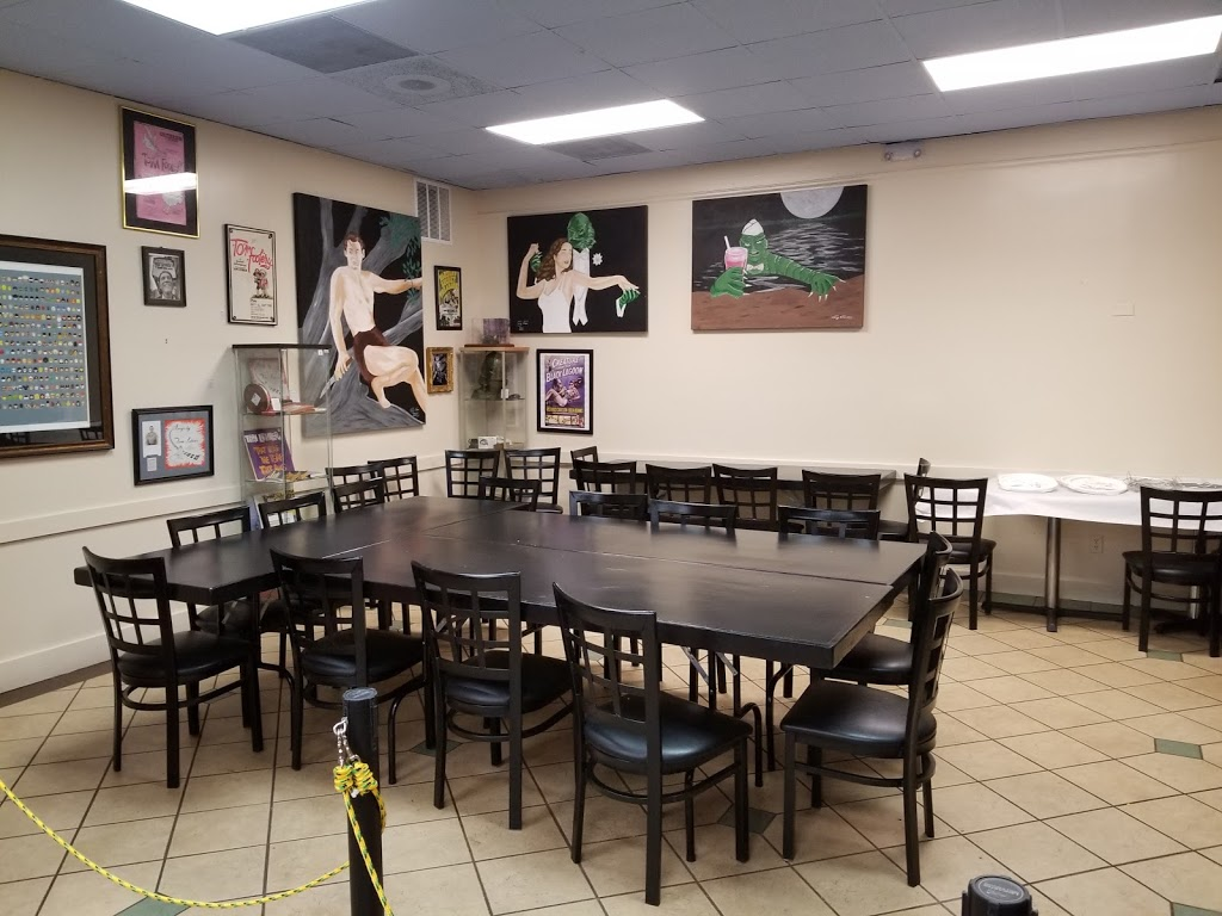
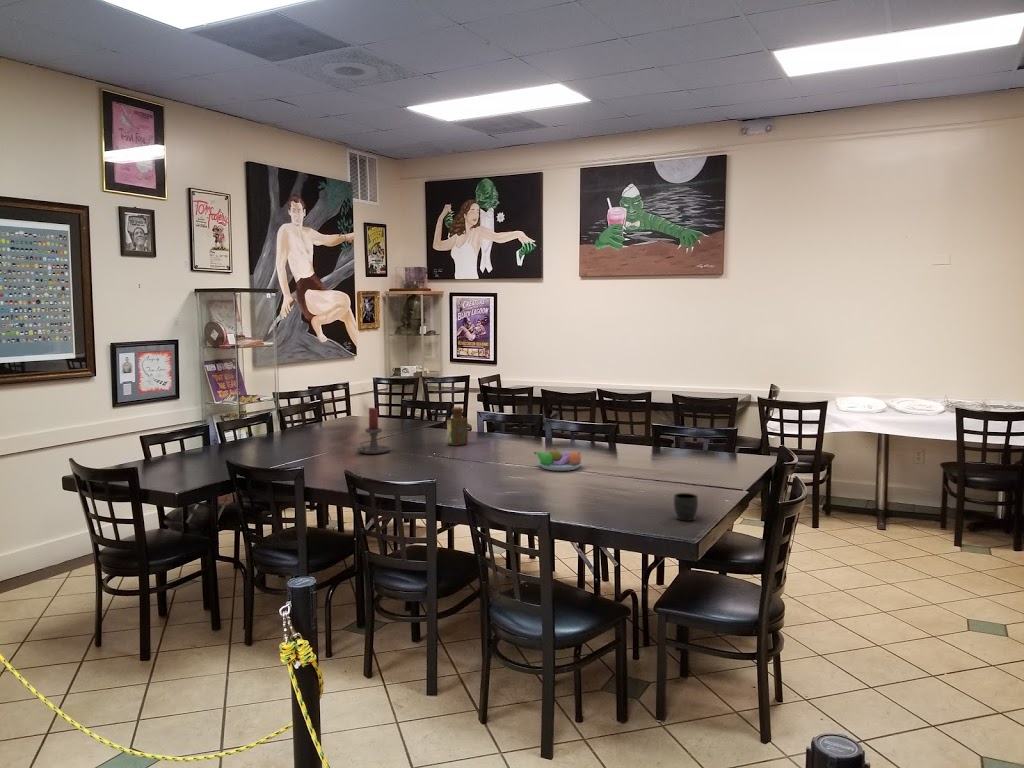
+ fruit bowl [533,446,584,472]
+ candle holder [353,407,391,455]
+ mug [672,492,700,522]
+ bottle [446,406,469,447]
